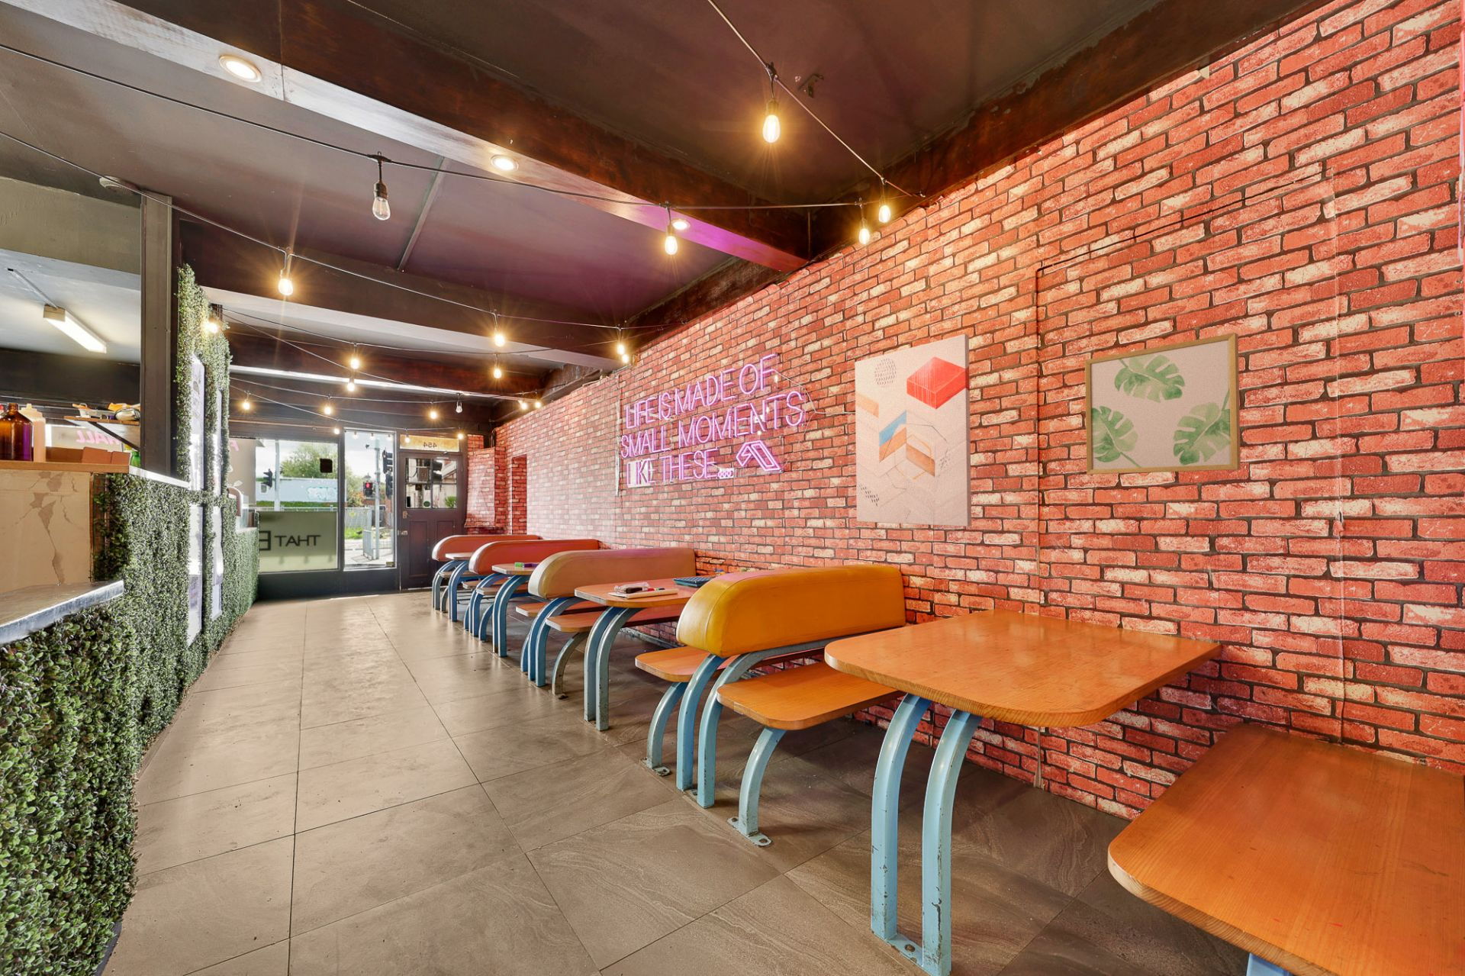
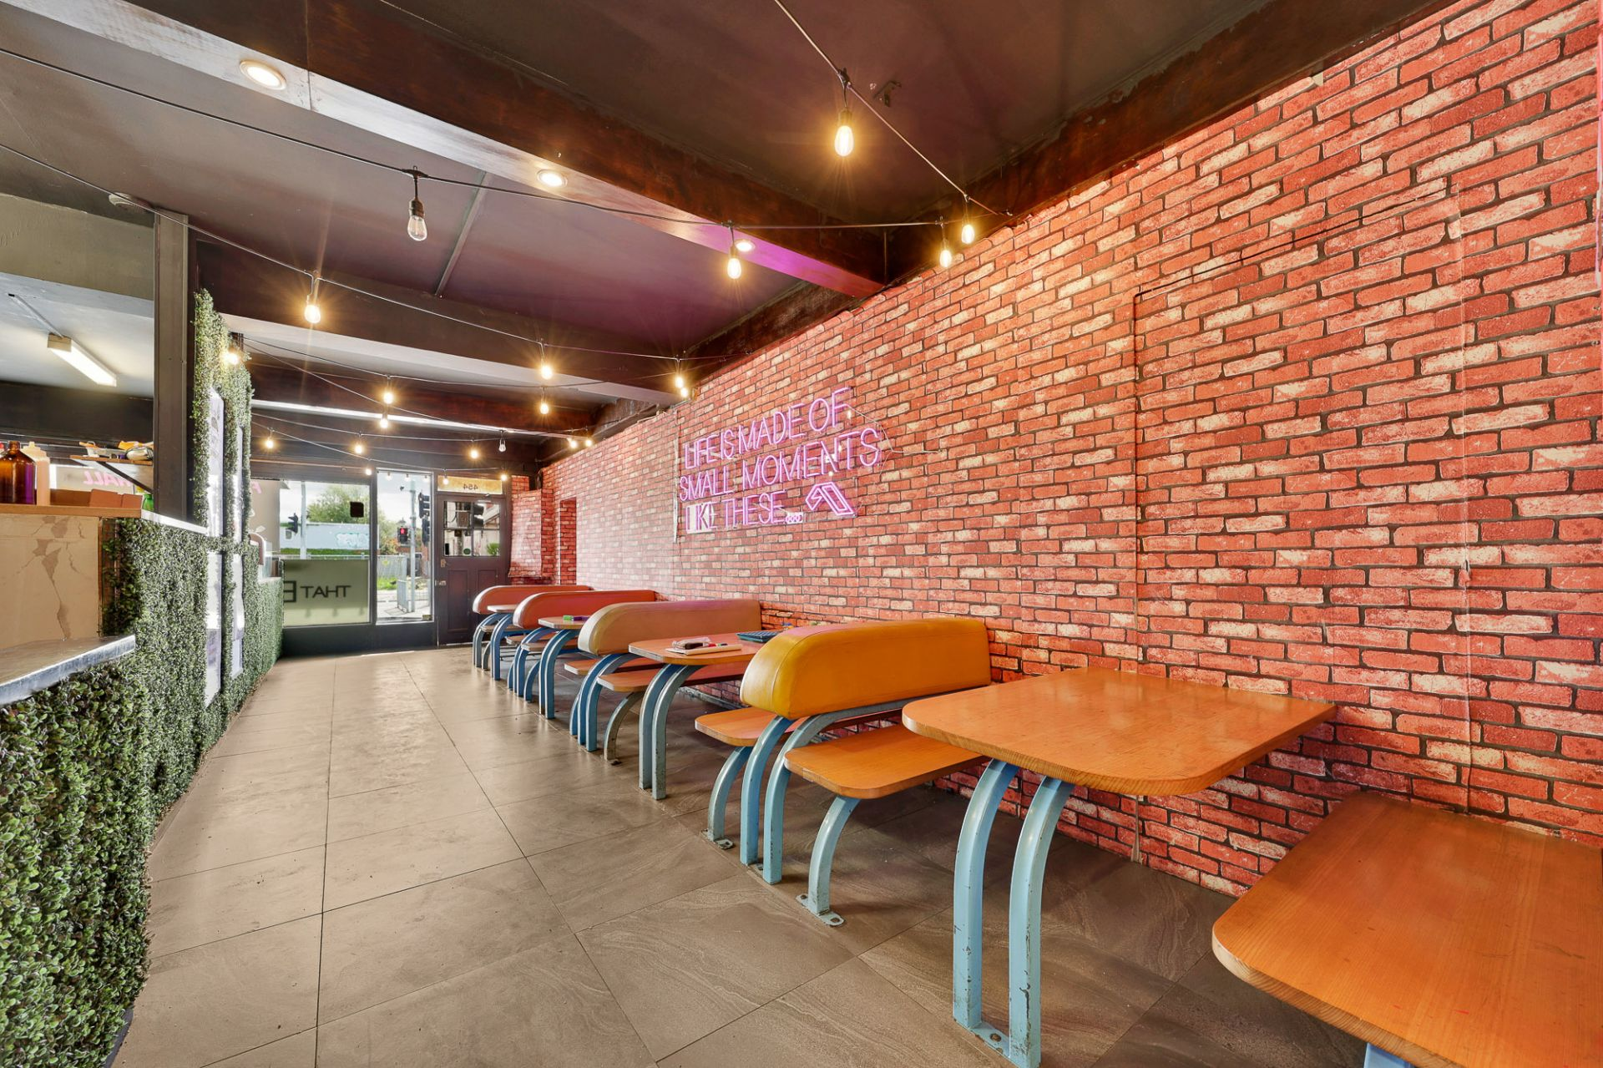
- wall art [855,333,972,527]
- wall art [1084,332,1242,475]
